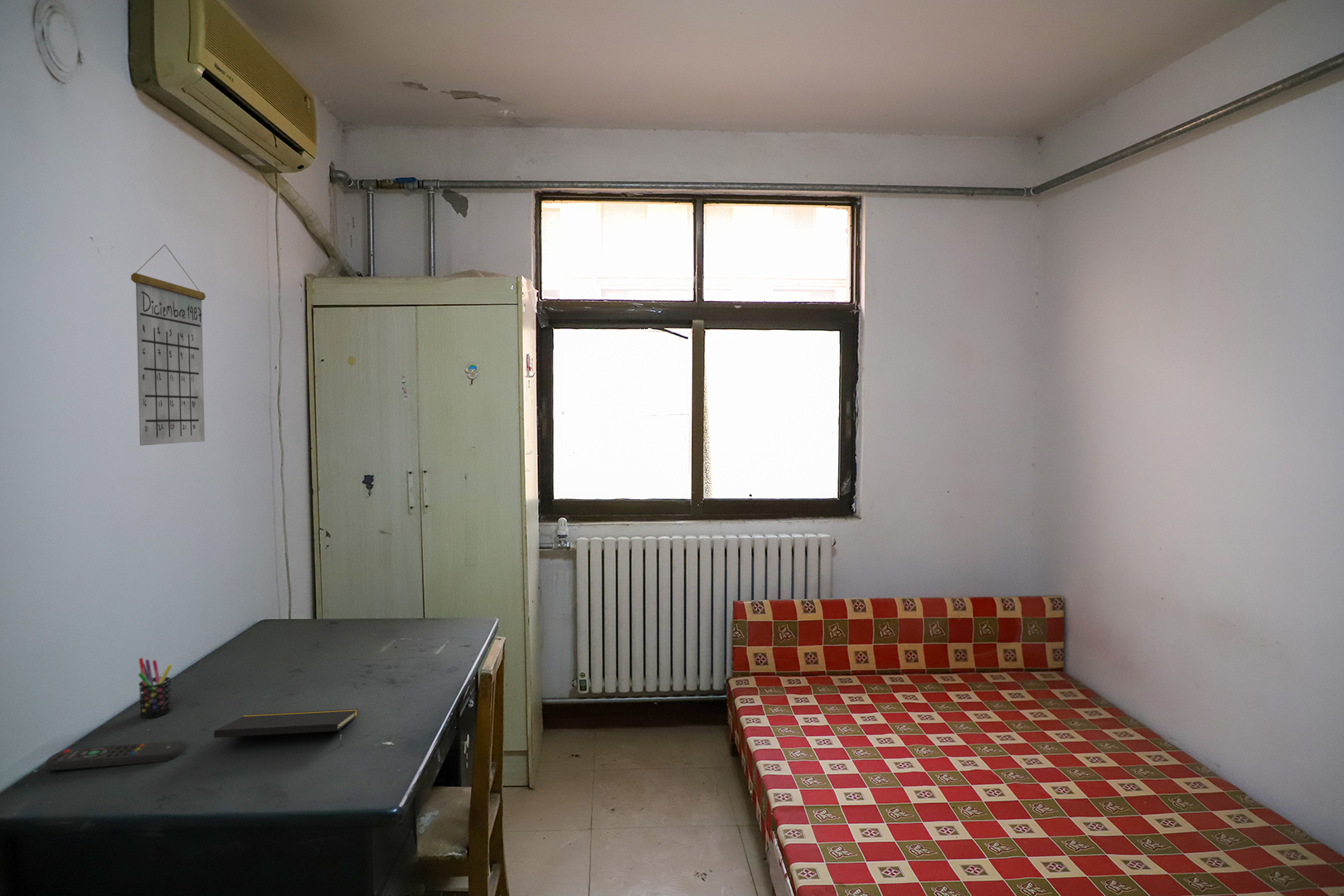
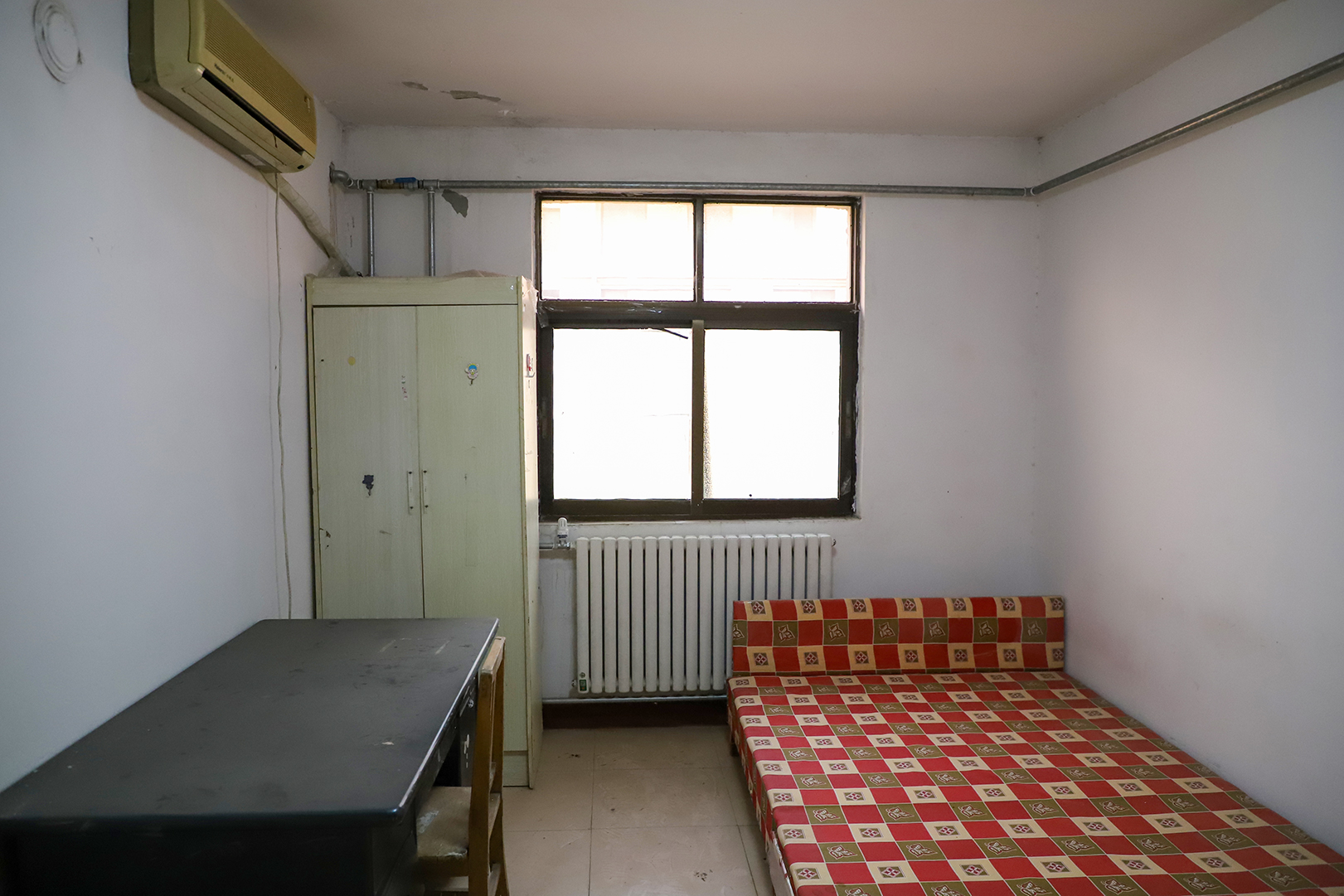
- pen holder [138,657,173,719]
- remote control [46,740,185,772]
- notepad [213,709,359,746]
- calendar [130,244,206,447]
